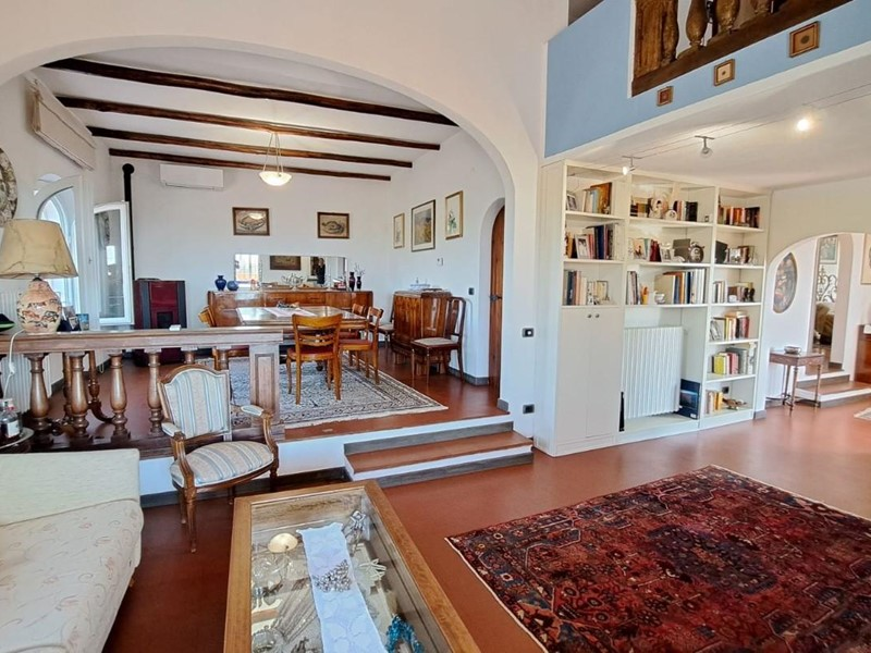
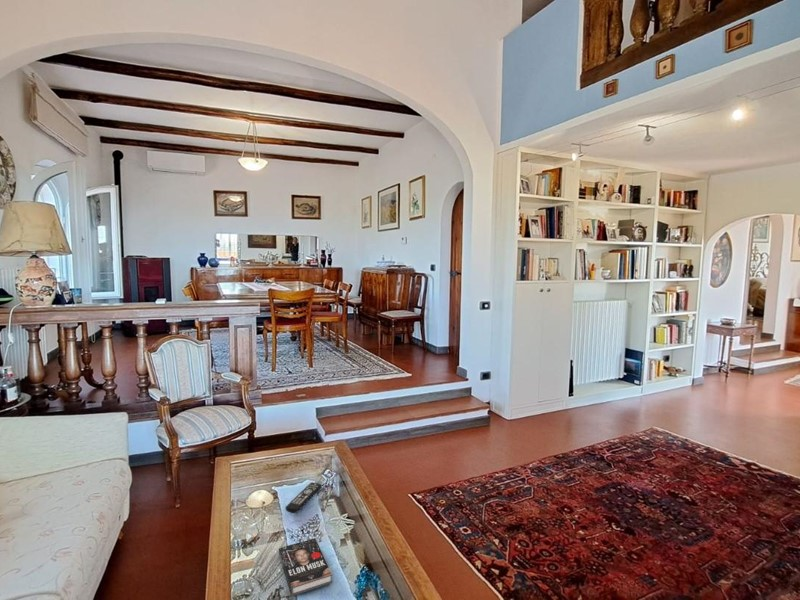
+ book [278,537,333,597]
+ remote control [285,481,323,514]
